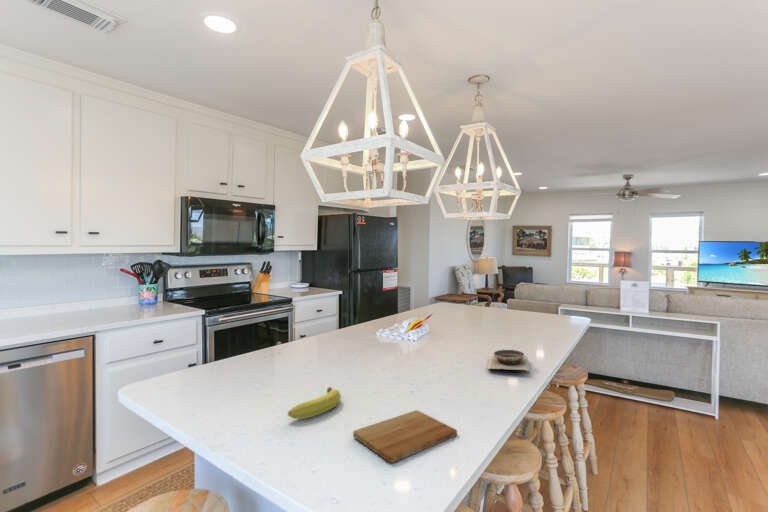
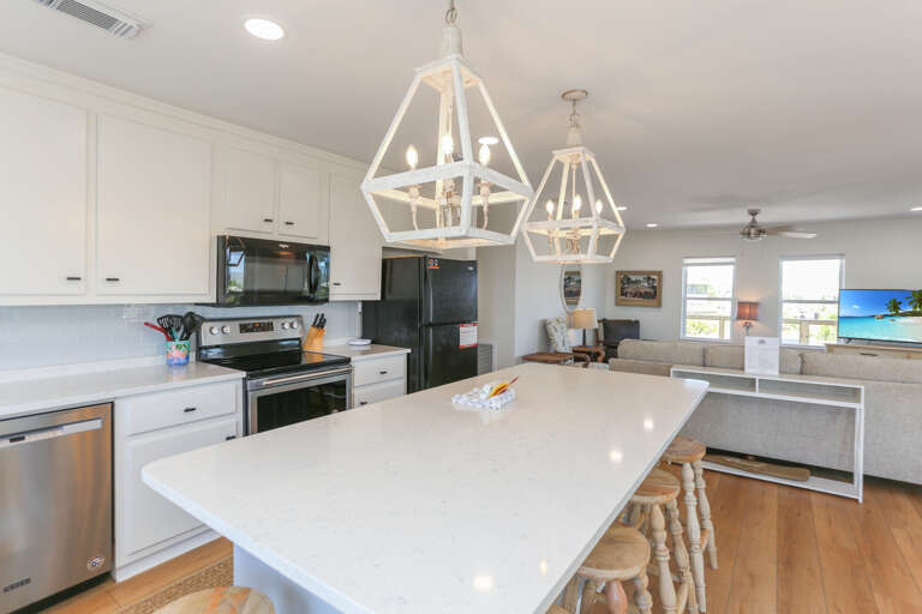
- bowl [486,349,531,372]
- fruit [287,386,342,420]
- cutting board [352,409,458,464]
